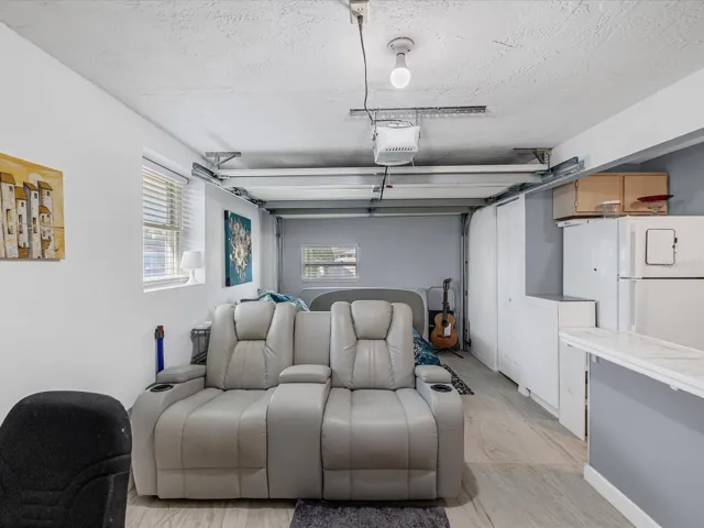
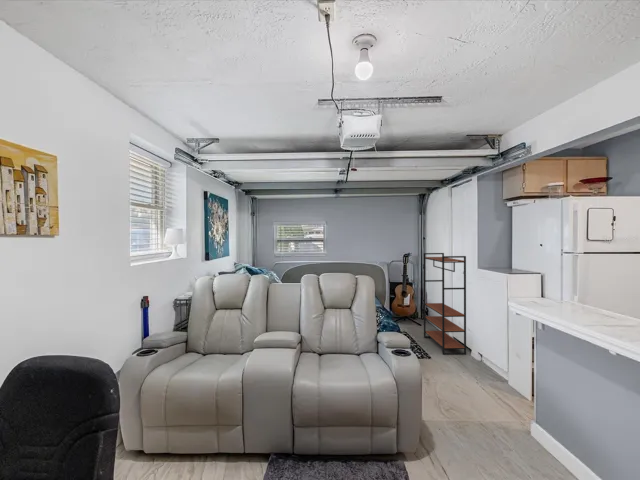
+ bookshelf [423,252,467,356]
